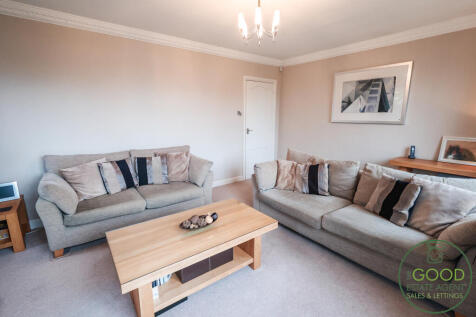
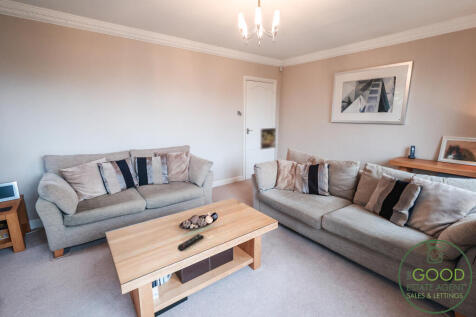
+ remote control [177,233,205,252]
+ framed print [259,127,277,151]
